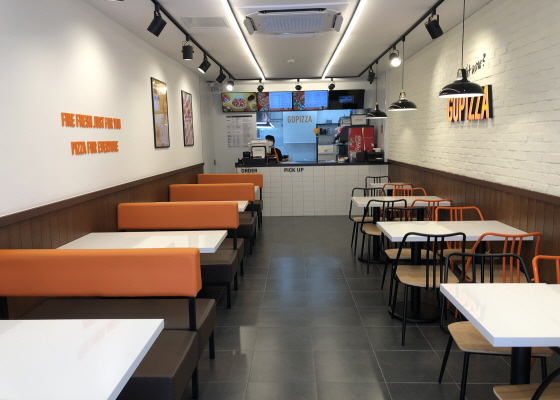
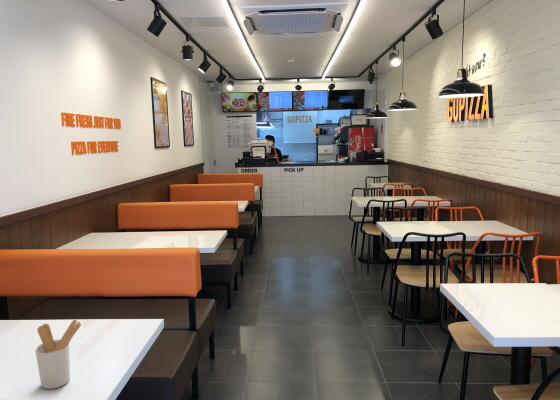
+ utensil holder [34,318,82,390]
